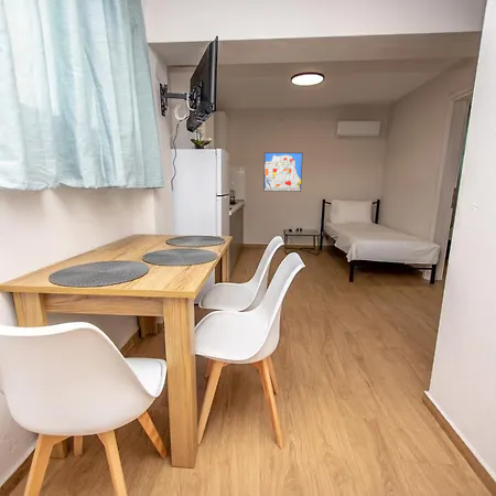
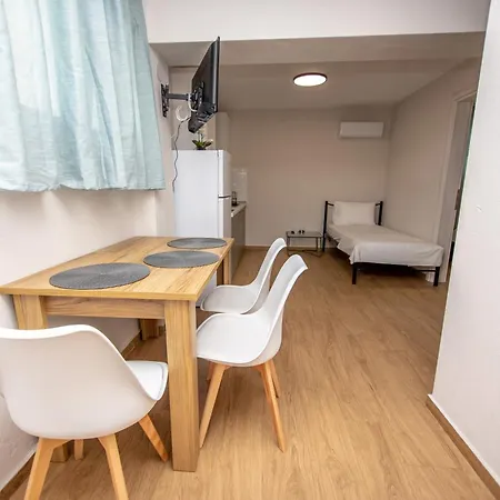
- wall art [262,151,304,193]
